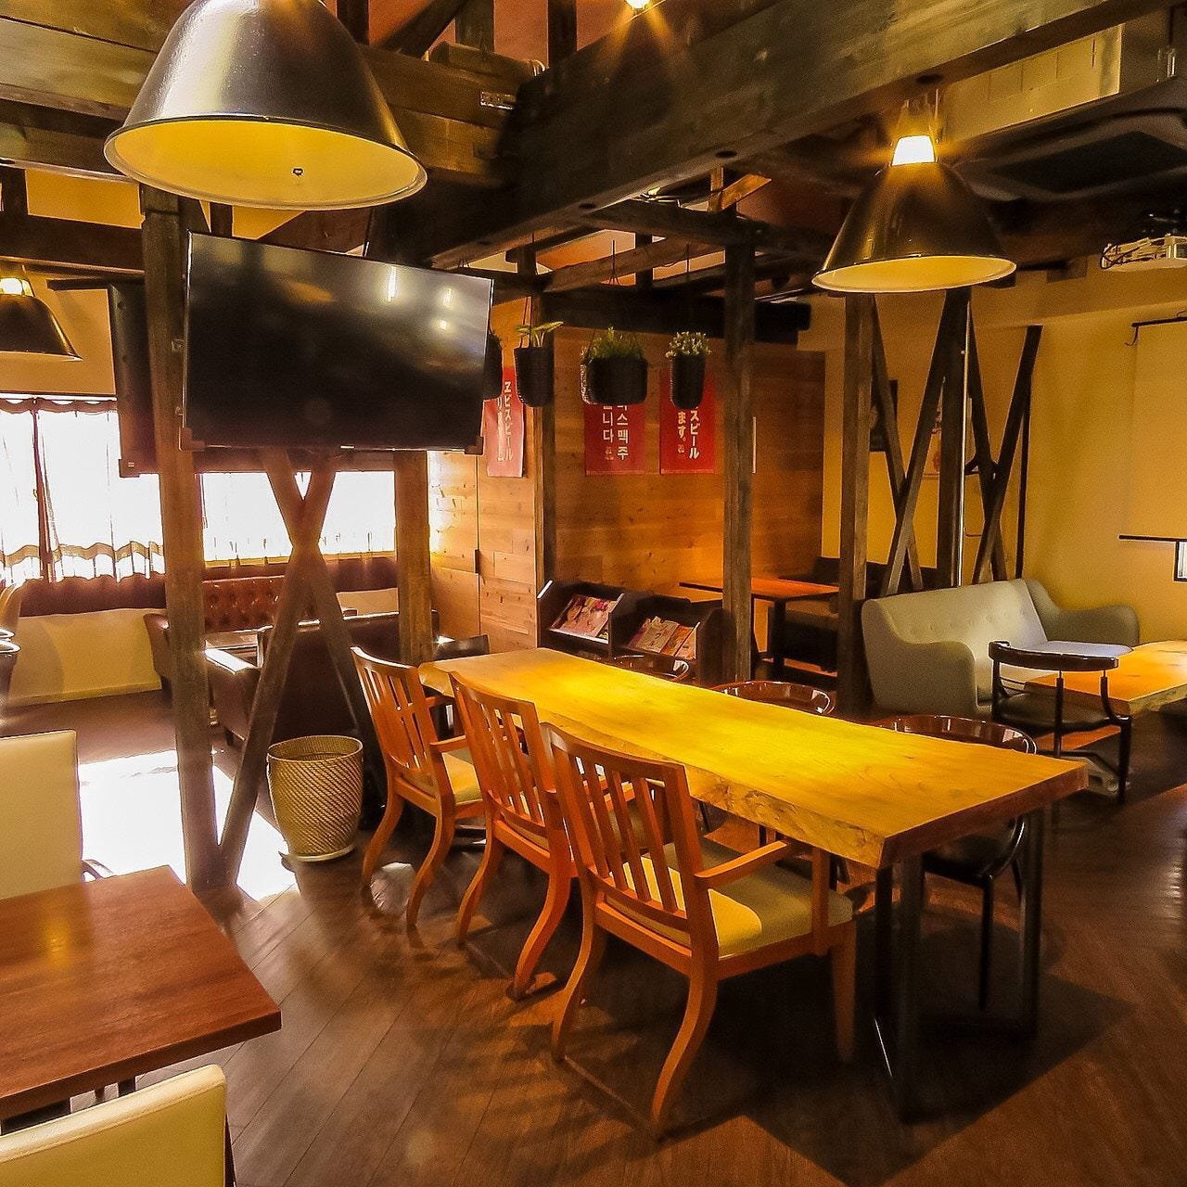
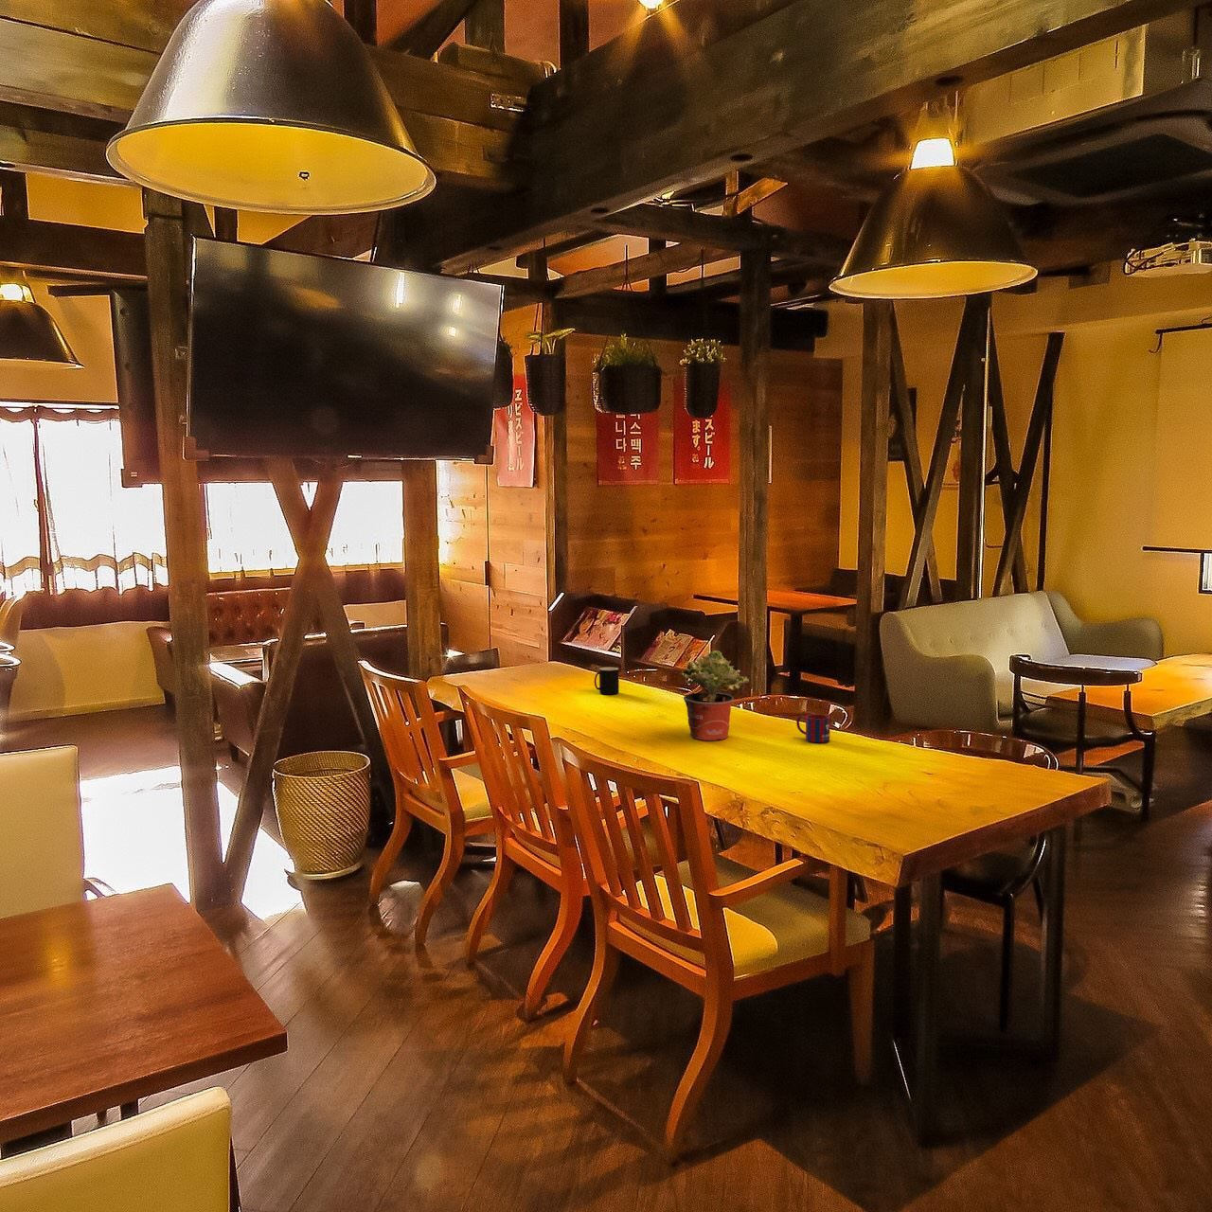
+ mug [796,713,831,744]
+ potted plant [680,649,750,741]
+ cup [594,667,620,695]
